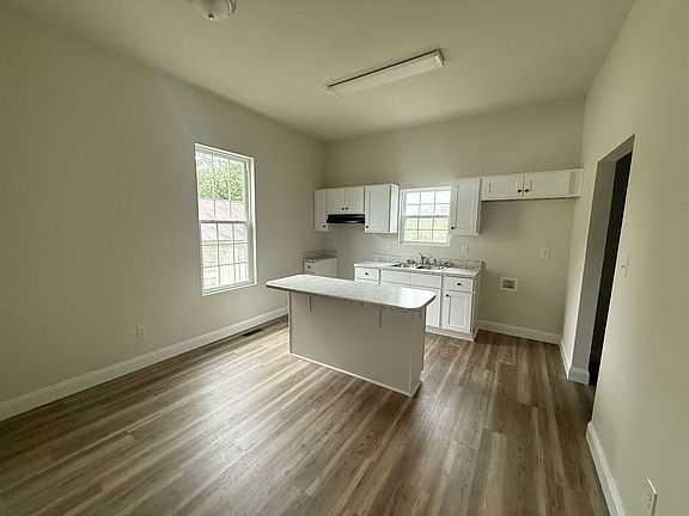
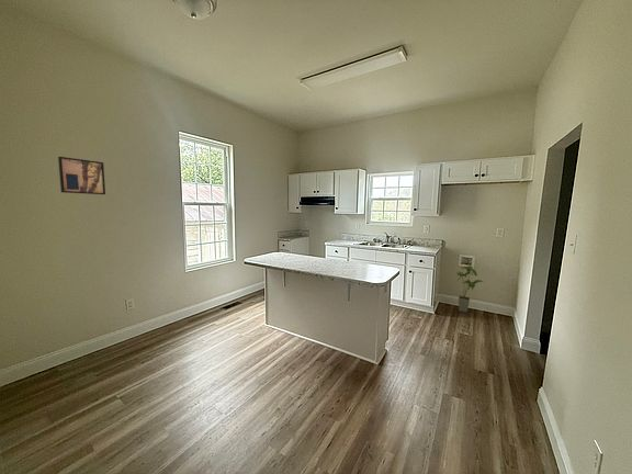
+ house plant [456,264,486,314]
+ wall art [57,156,106,195]
